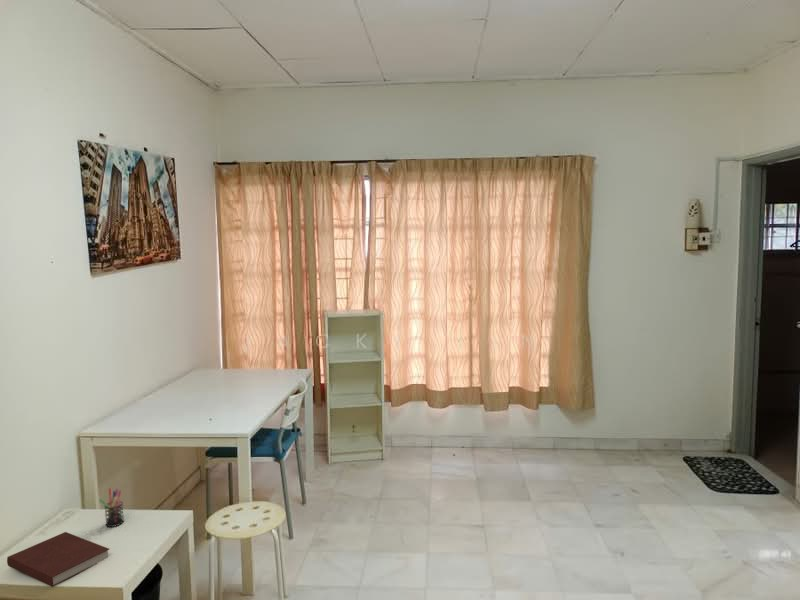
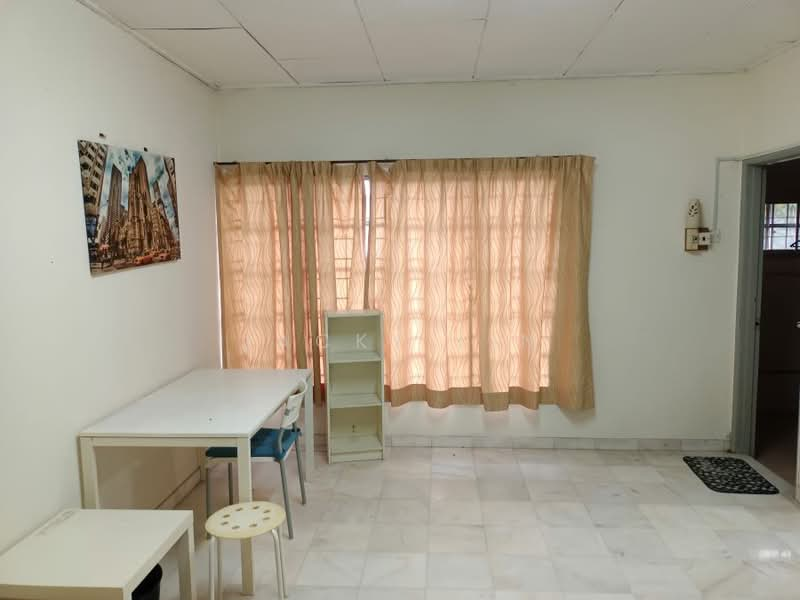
- notebook [6,531,110,588]
- pen holder [98,487,125,528]
